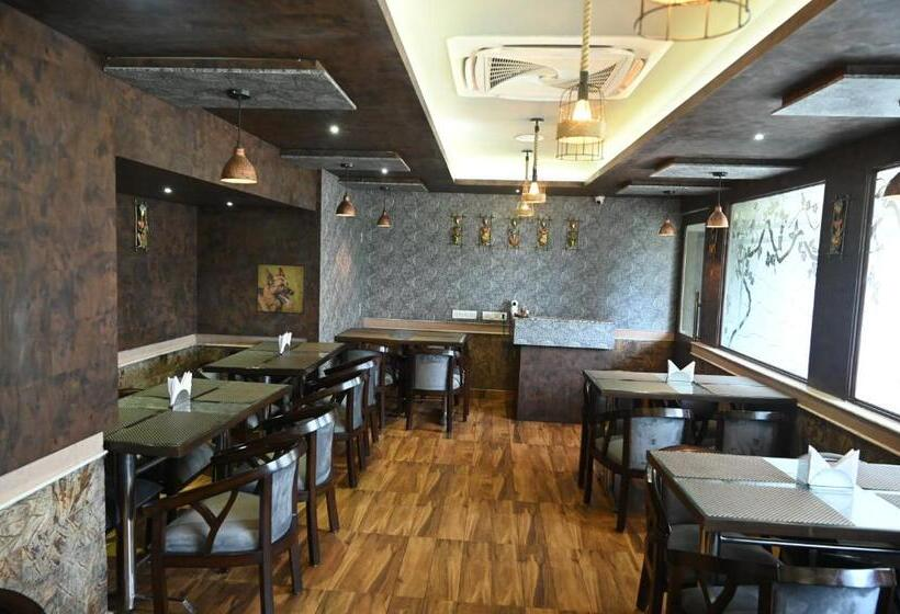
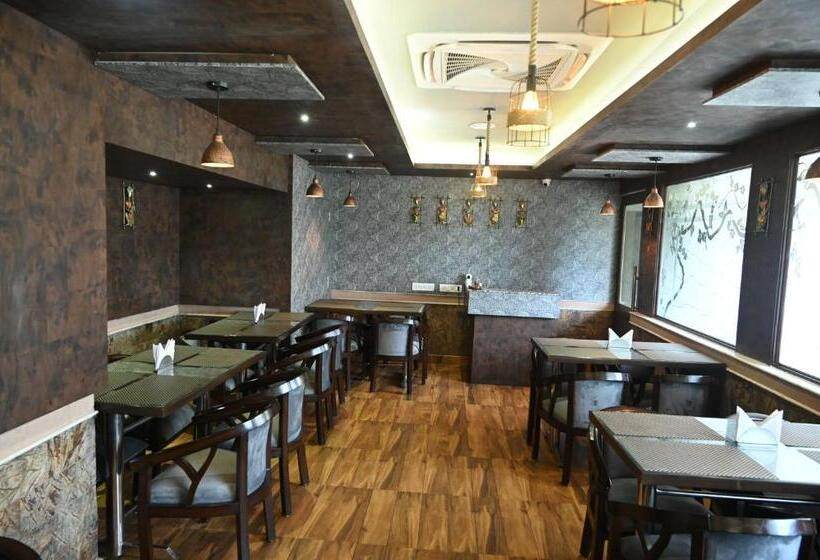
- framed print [255,262,307,316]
